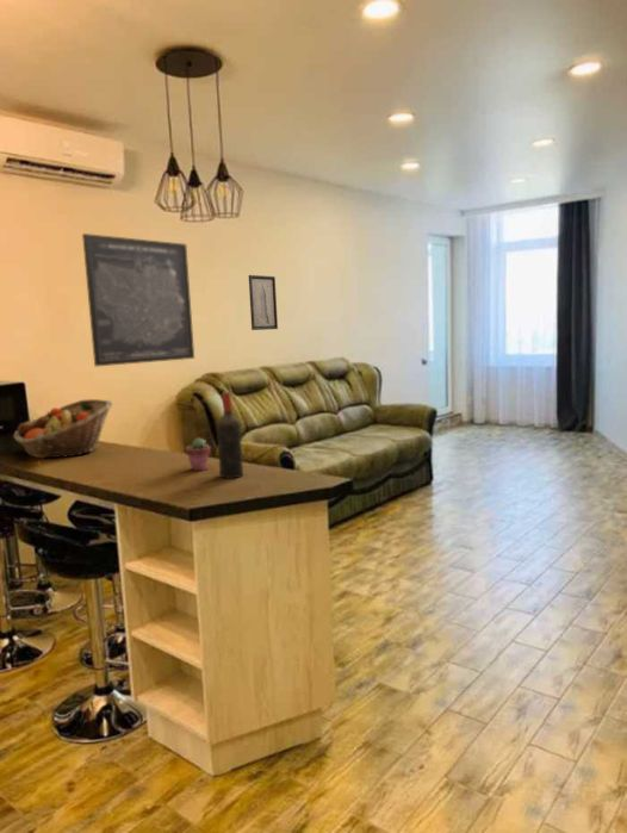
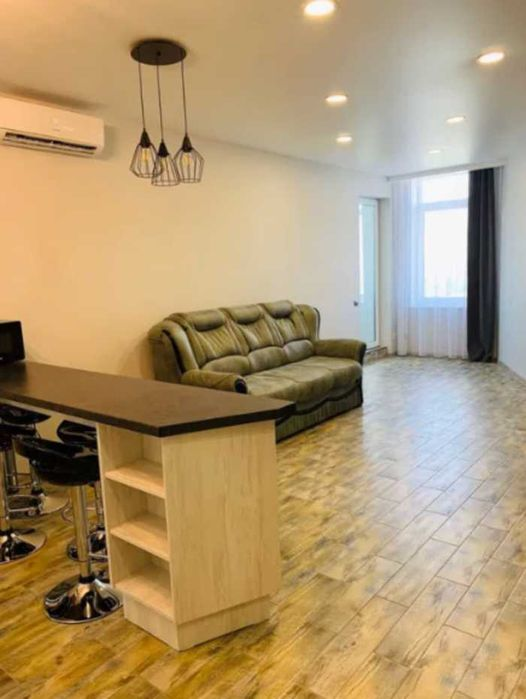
- wall art [248,274,279,331]
- potted succulent [185,436,211,472]
- fruit basket [12,398,114,459]
- wine bottle [216,391,244,480]
- wall art [81,232,195,367]
